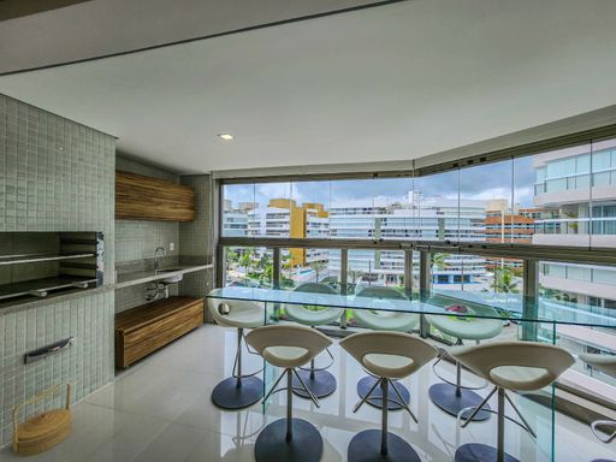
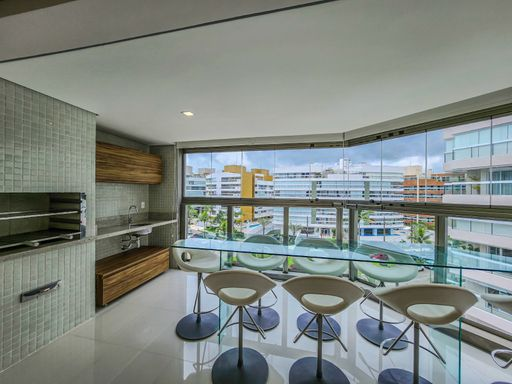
- basket [11,381,73,457]
